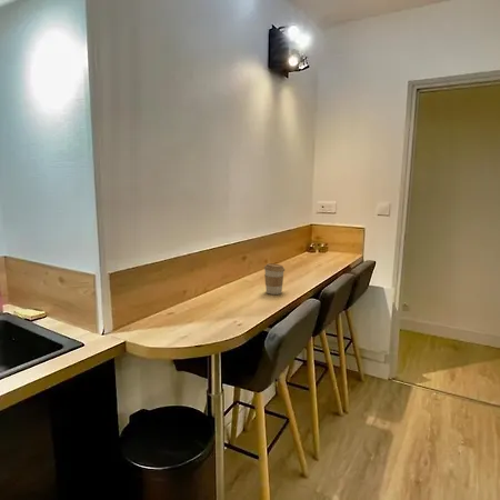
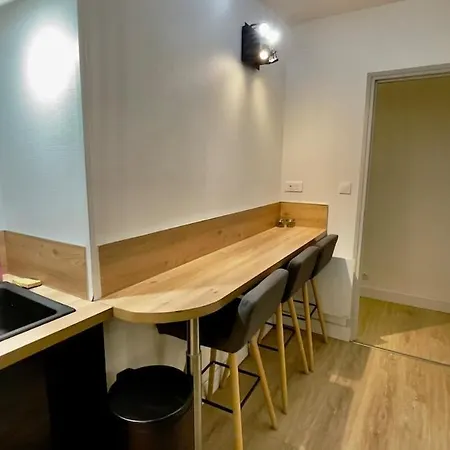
- coffee cup [263,262,286,296]
